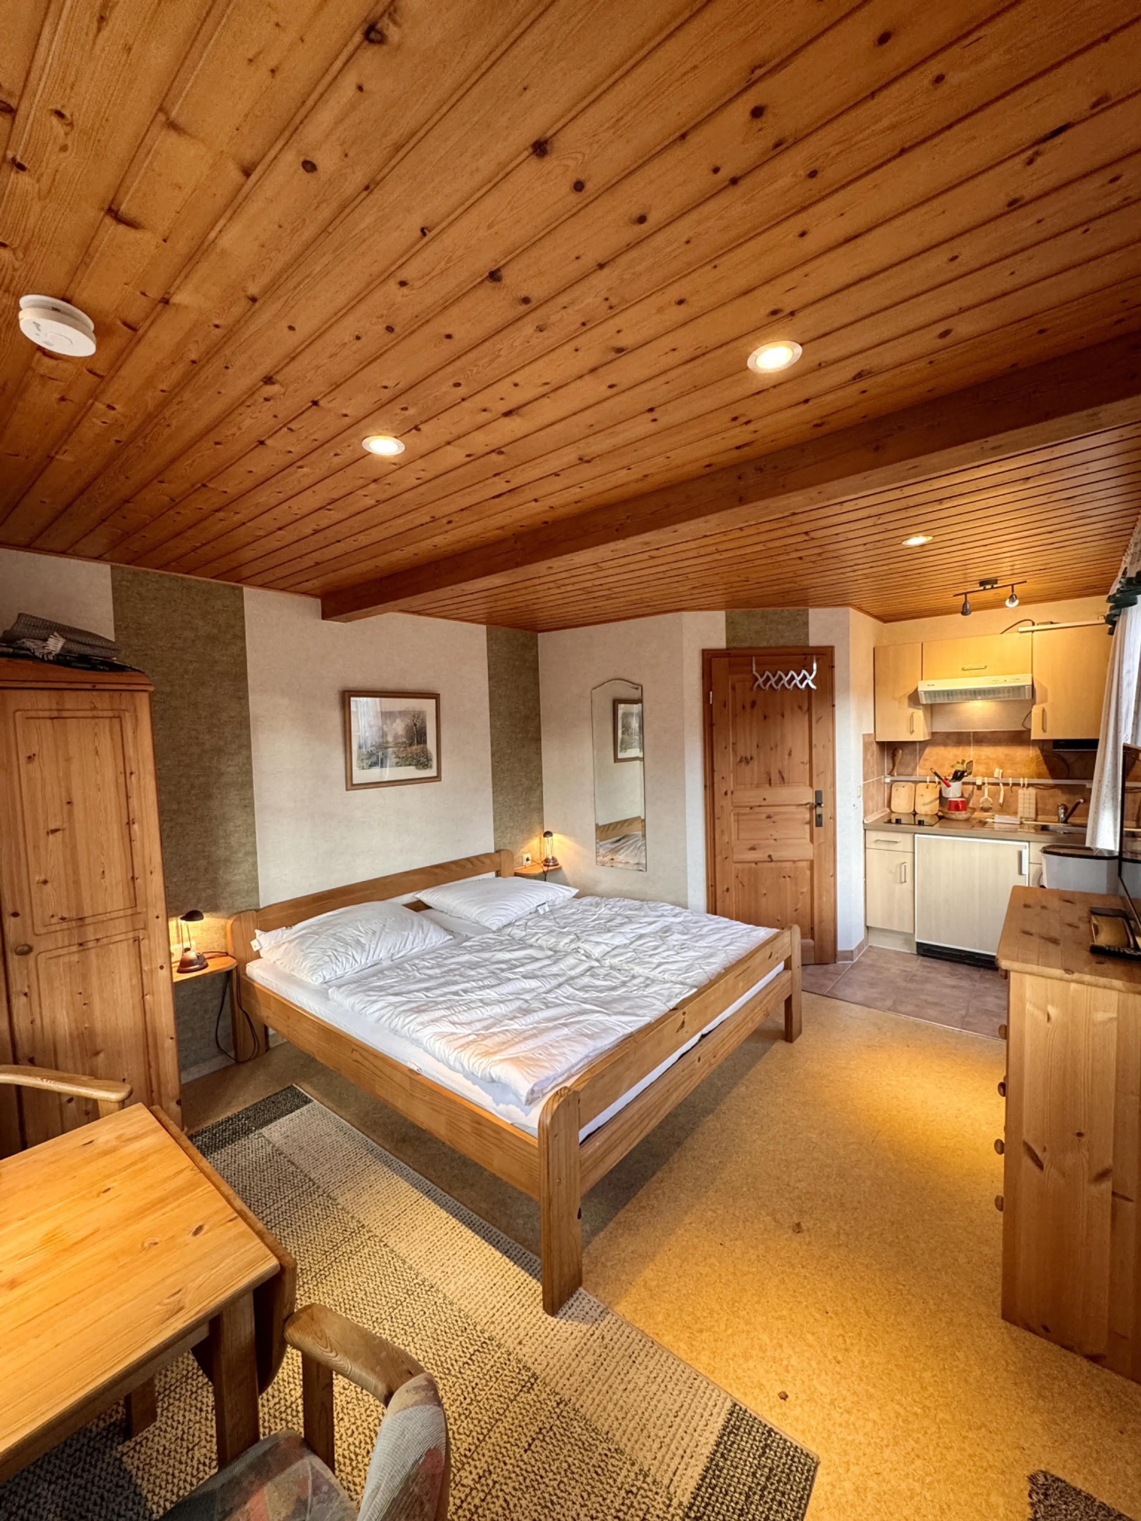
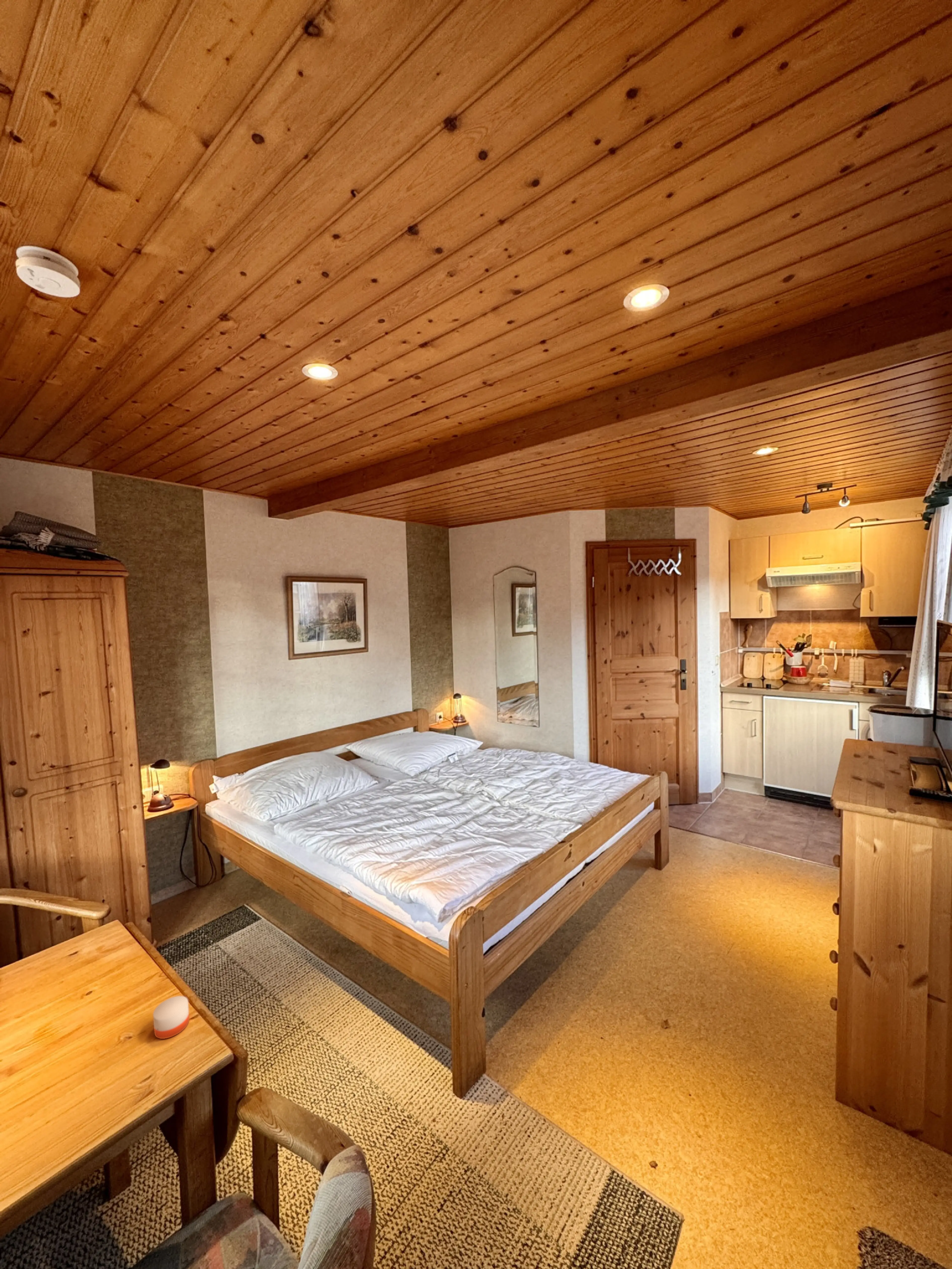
+ candle [153,988,190,1039]
